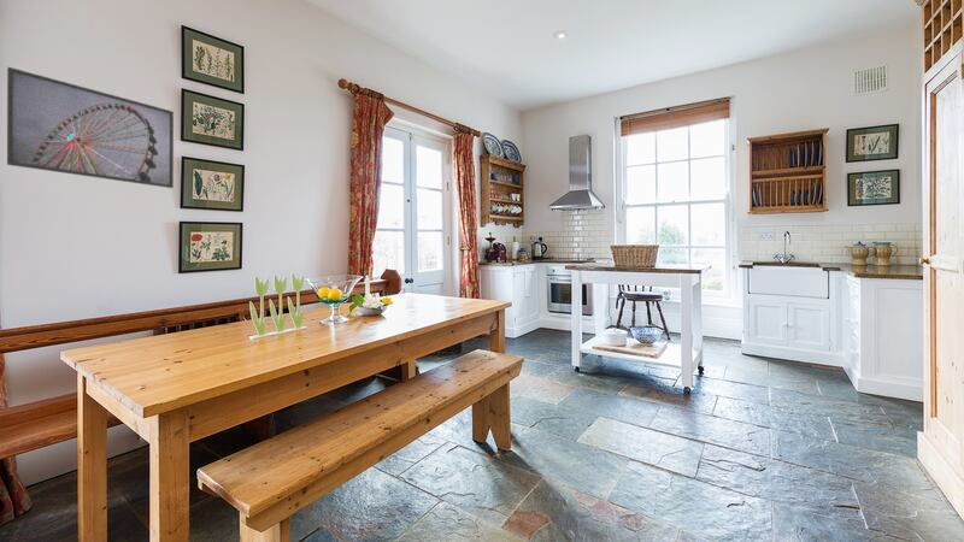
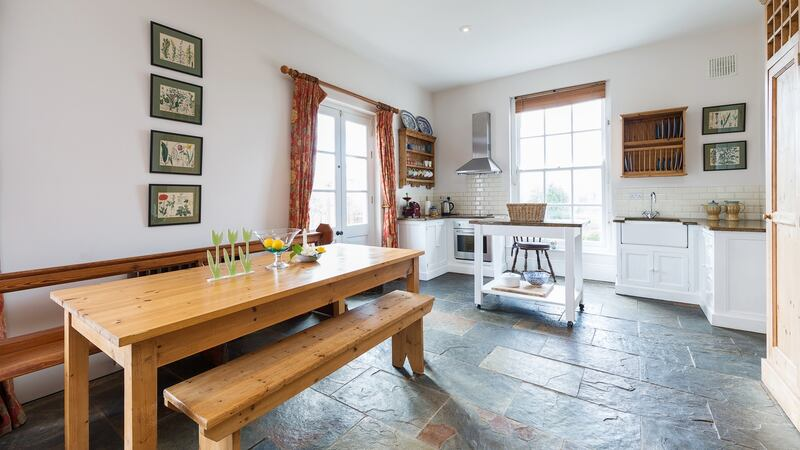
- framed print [6,66,175,189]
